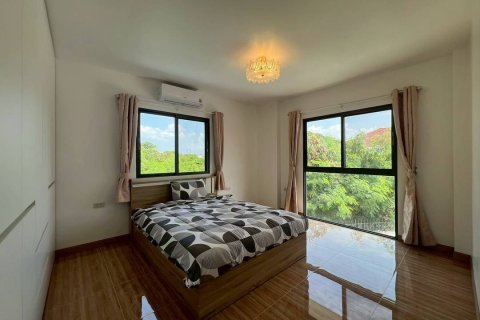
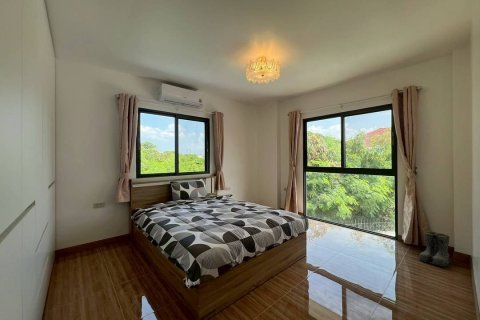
+ boots [418,230,451,267]
